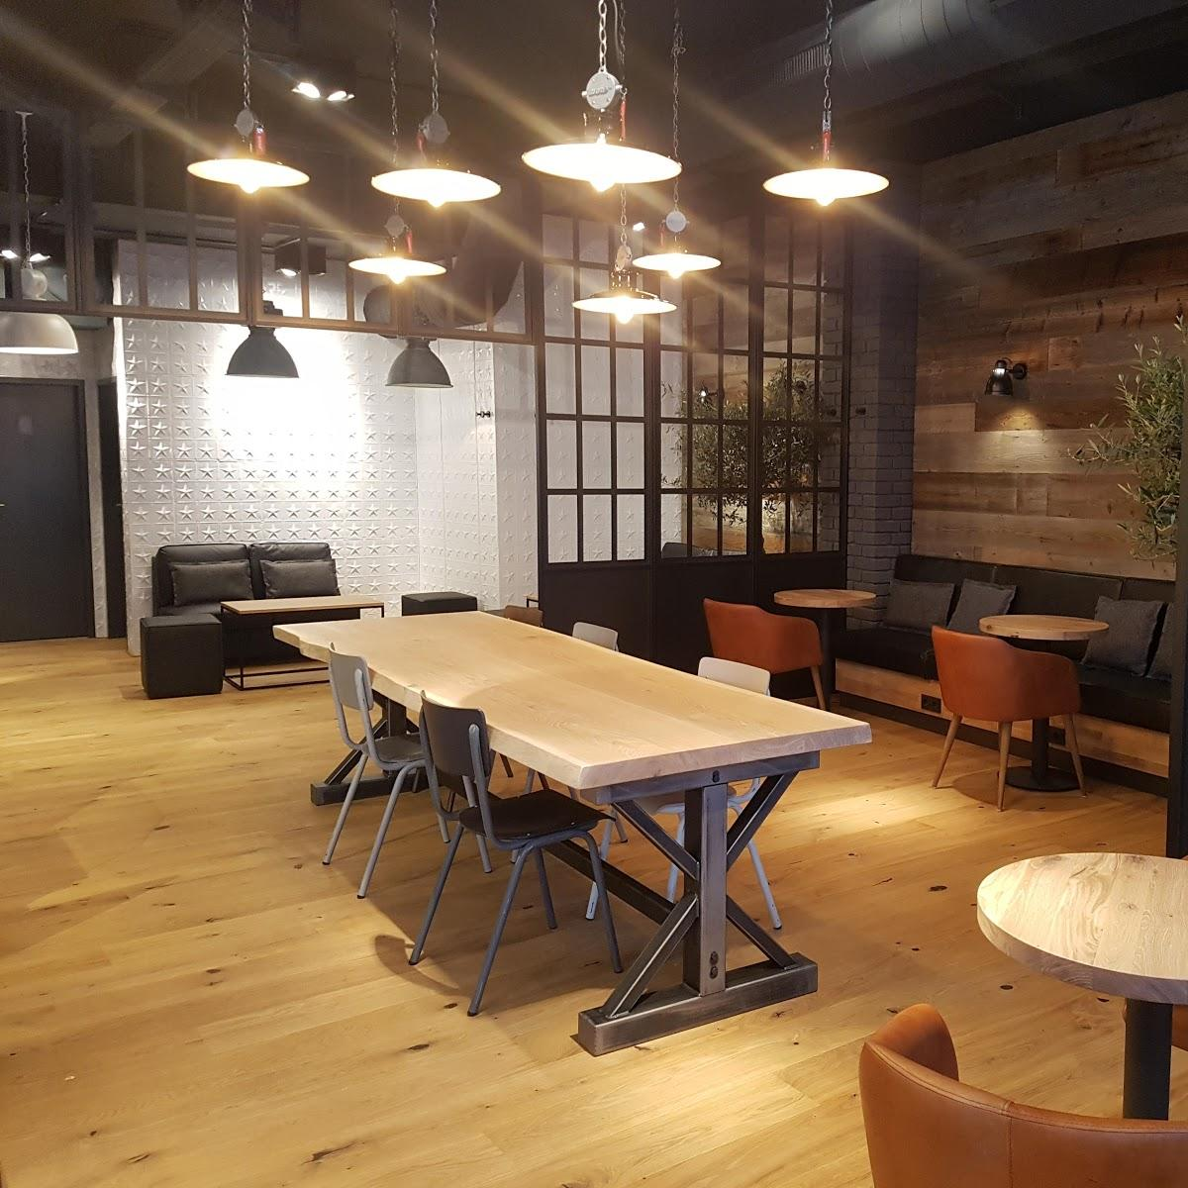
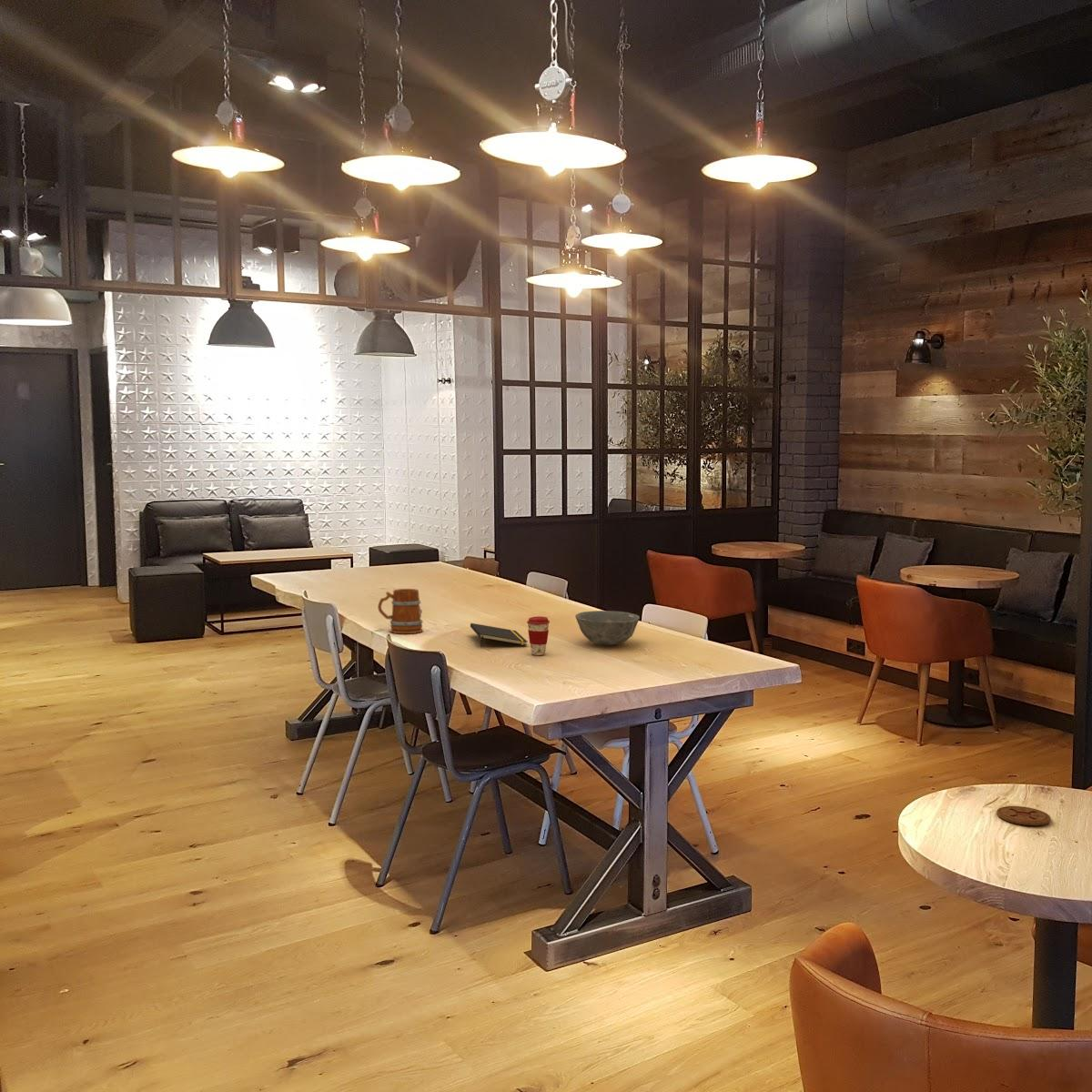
+ notepad [470,622,528,648]
+ mug [377,588,424,634]
+ bowl [574,610,641,646]
+ coffee cup [526,615,551,656]
+ coaster [996,805,1051,826]
